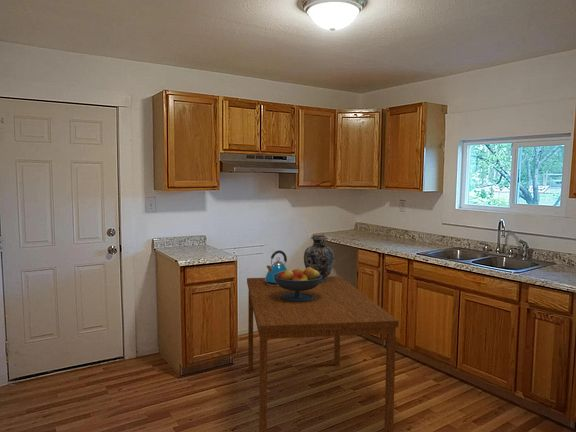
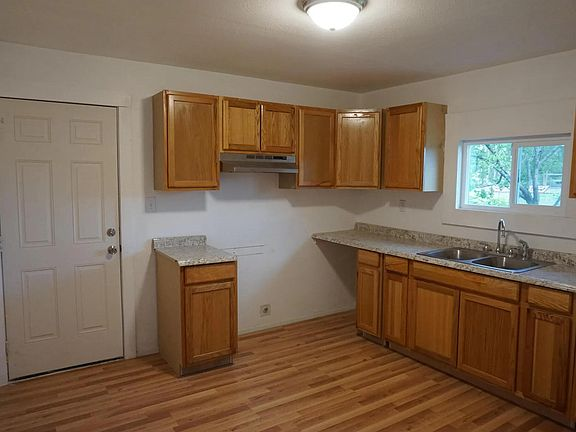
- vase [303,234,335,283]
- kettle [264,249,288,286]
- fruit bowl [273,267,322,302]
- dining table [246,275,400,432]
